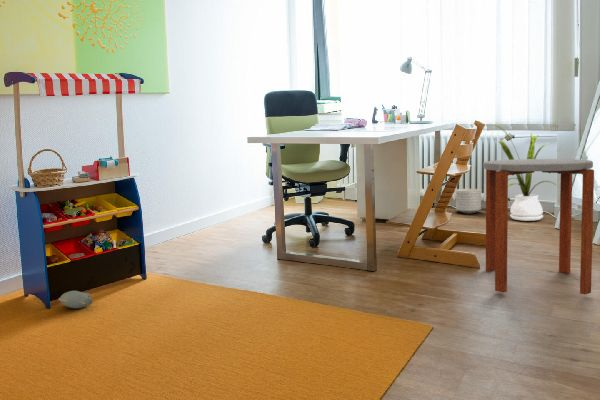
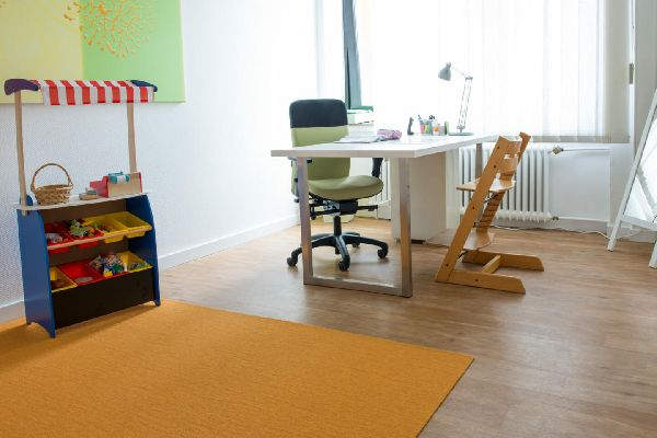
- planter [455,188,482,215]
- side table [482,158,595,296]
- plush toy [58,290,94,309]
- house plant [491,124,558,222]
